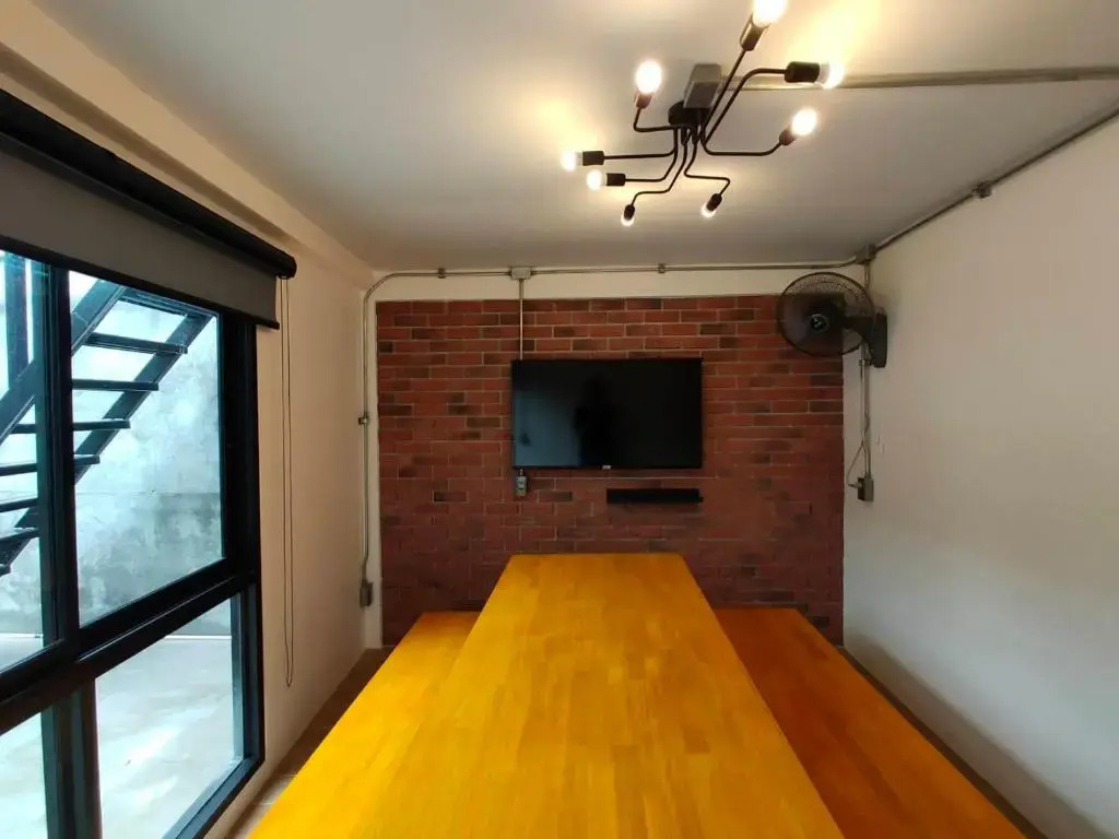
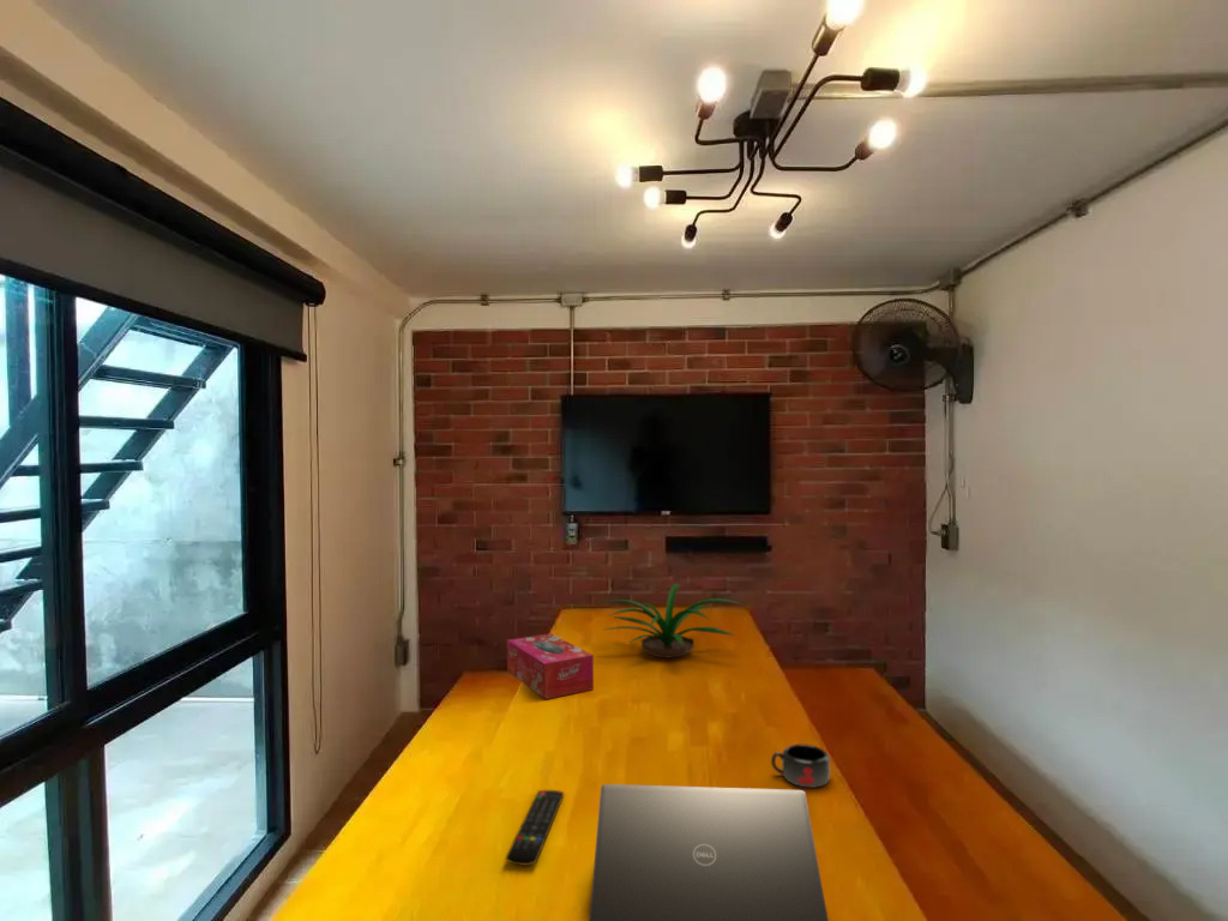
+ remote control [505,789,565,867]
+ plant [601,583,747,660]
+ laptop [588,783,830,921]
+ tissue box [506,632,595,700]
+ mug [770,744,831,789]
